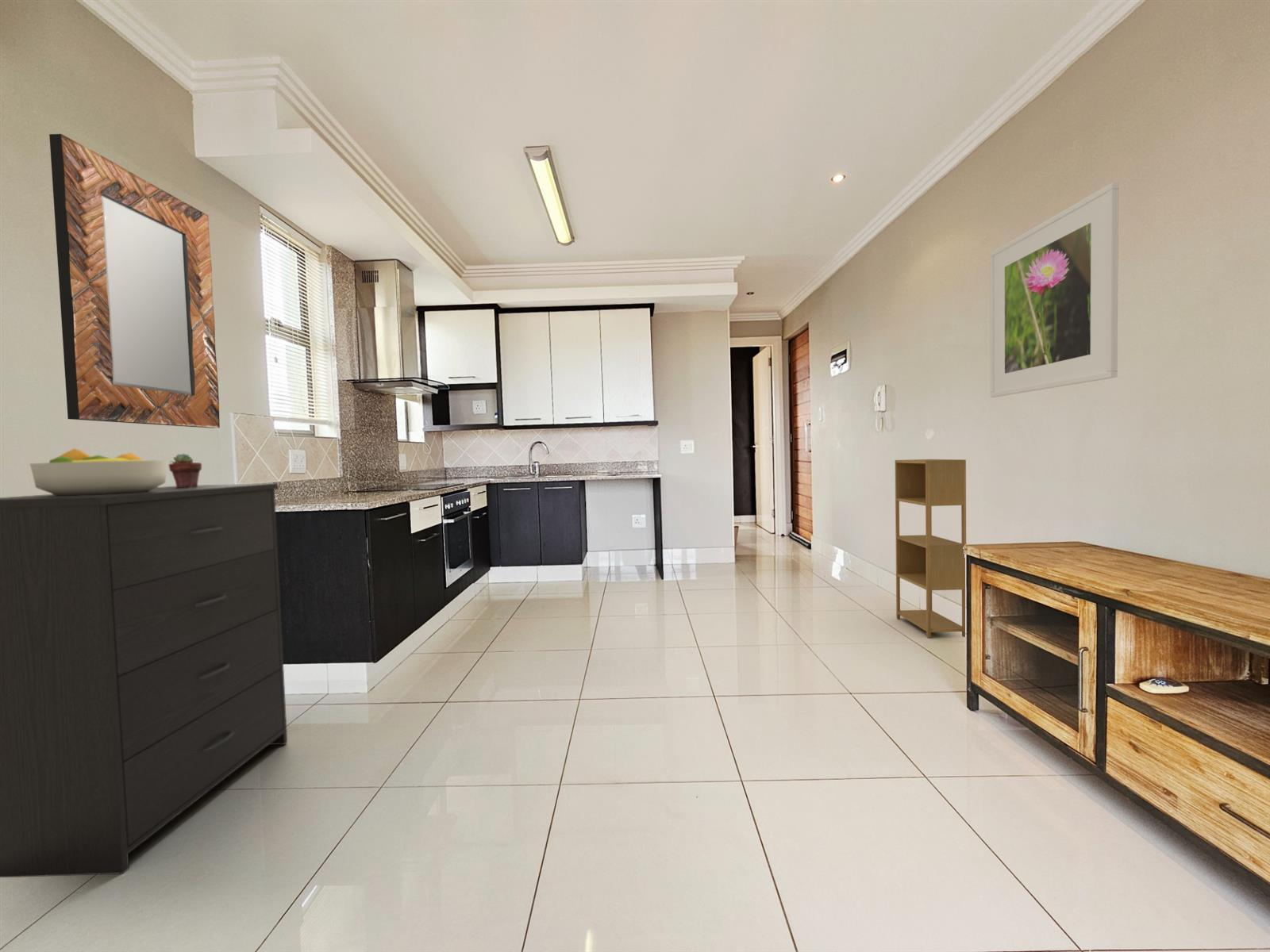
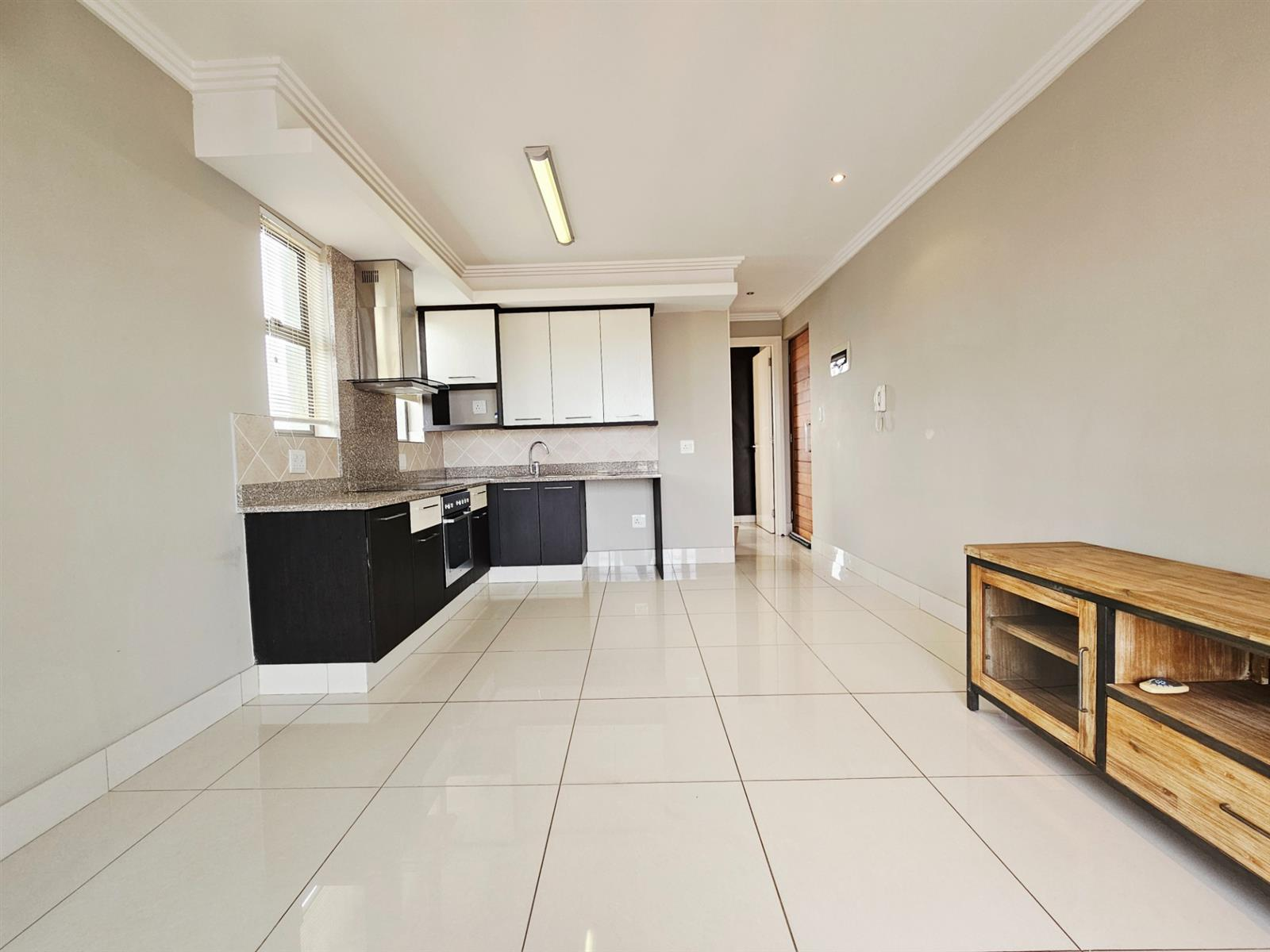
- fruit bowl [29,447,168,496]
- potted succulent [168,452,202,488]
- home mirror [48,133,221,429]
- shelving unit [895,459,967,639]
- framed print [989,182,1119,398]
- dresser [0,482,288,878]
